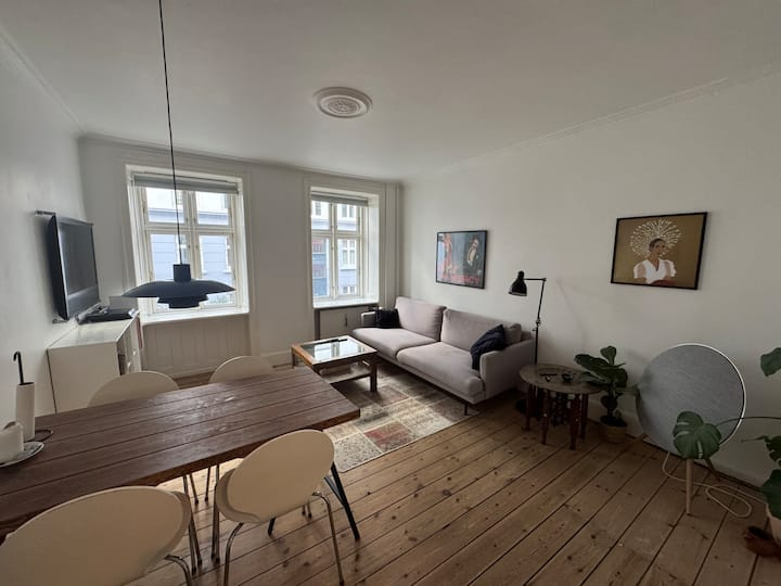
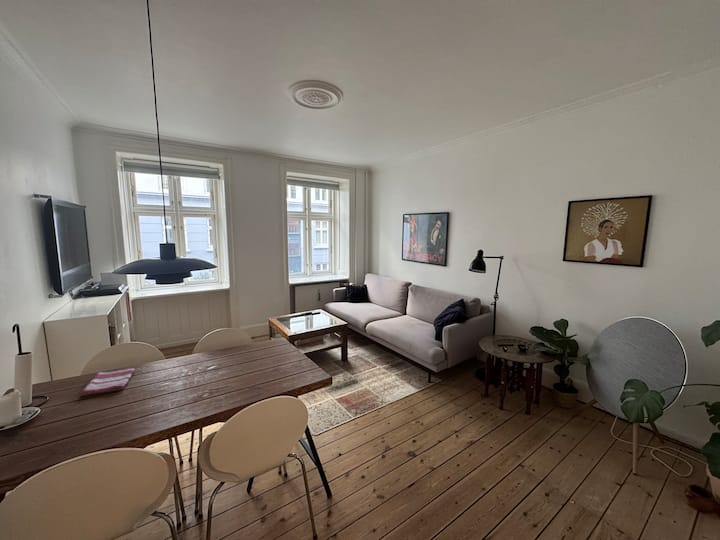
+ dish towel [80,367,136,397]
